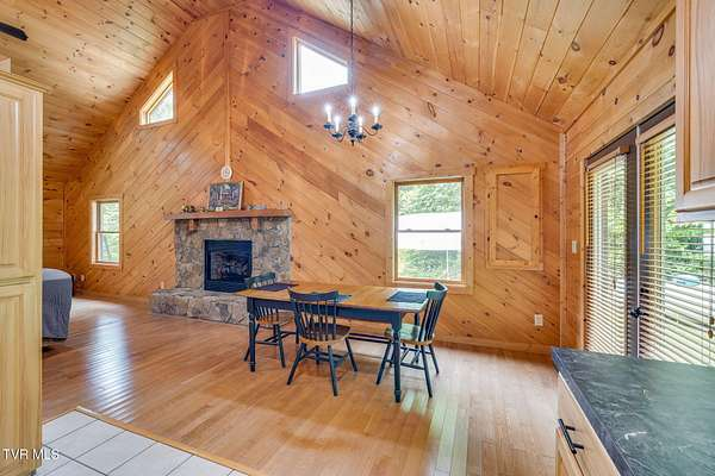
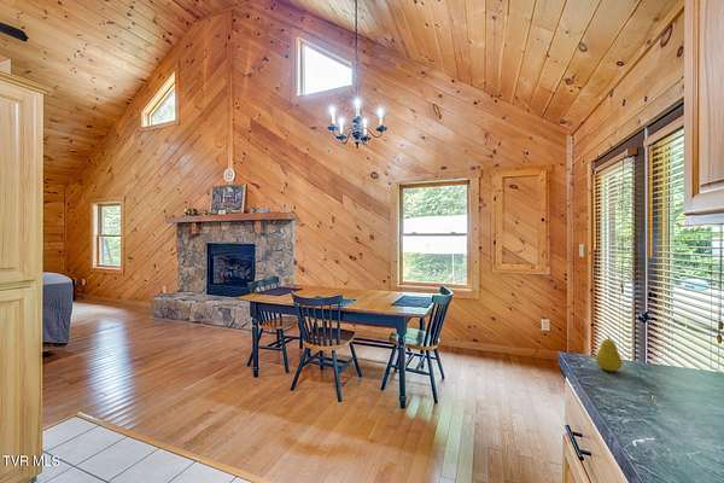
+ fruit [595,334,624,372]
